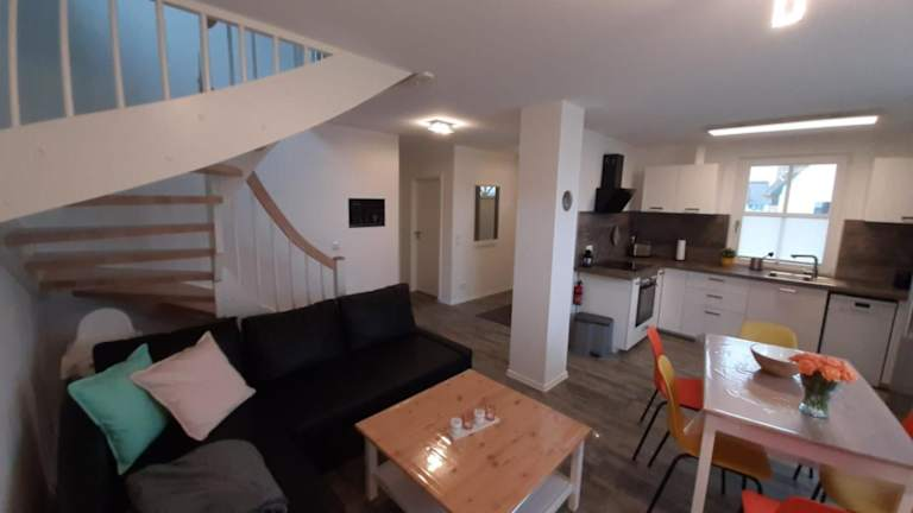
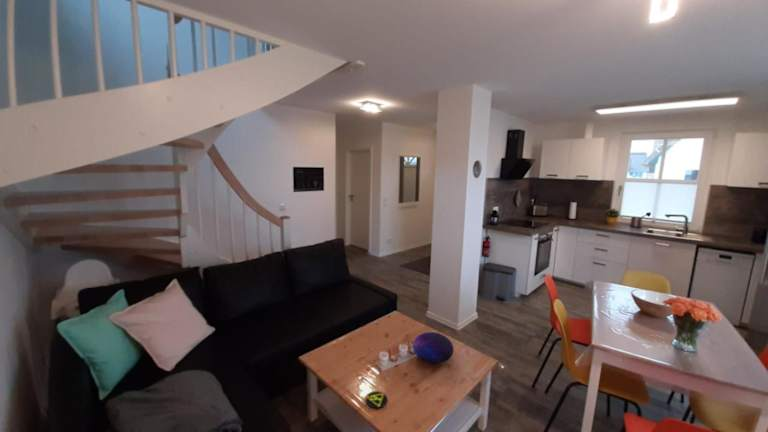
+ coaster [365,390,388,409]
+ decorative orb [412,331,455,364]
